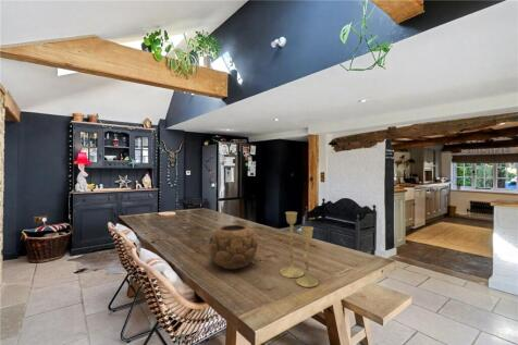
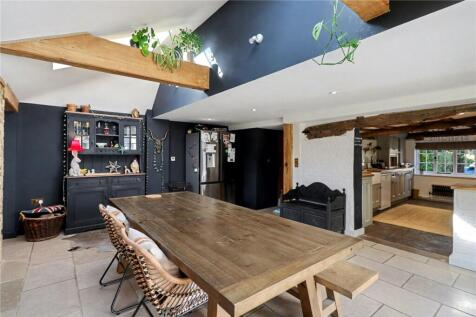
- candlestick [279,211,319,288]
- decorative bowl [208,224,258,271]
